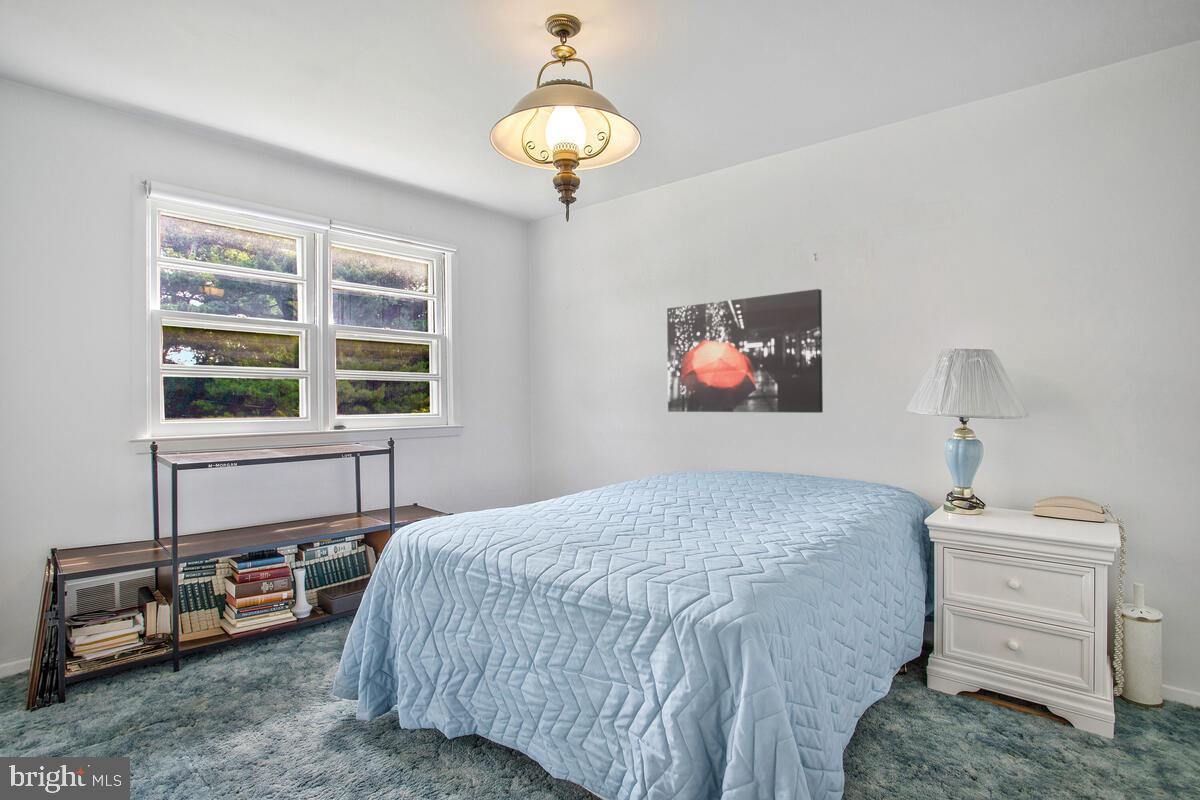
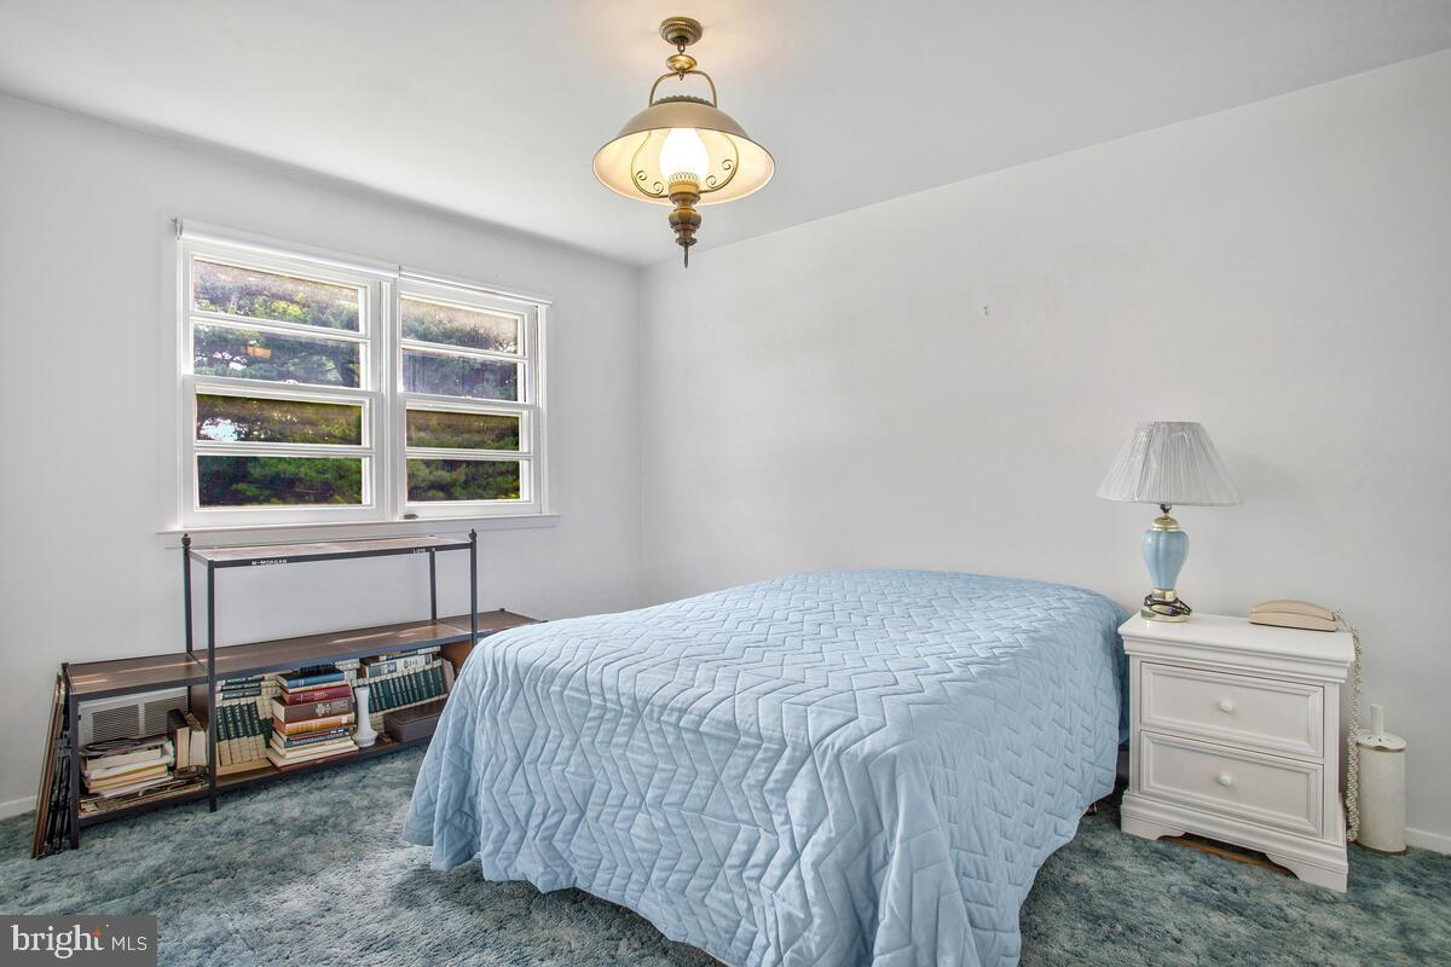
- wall art [666,288,824,414]
